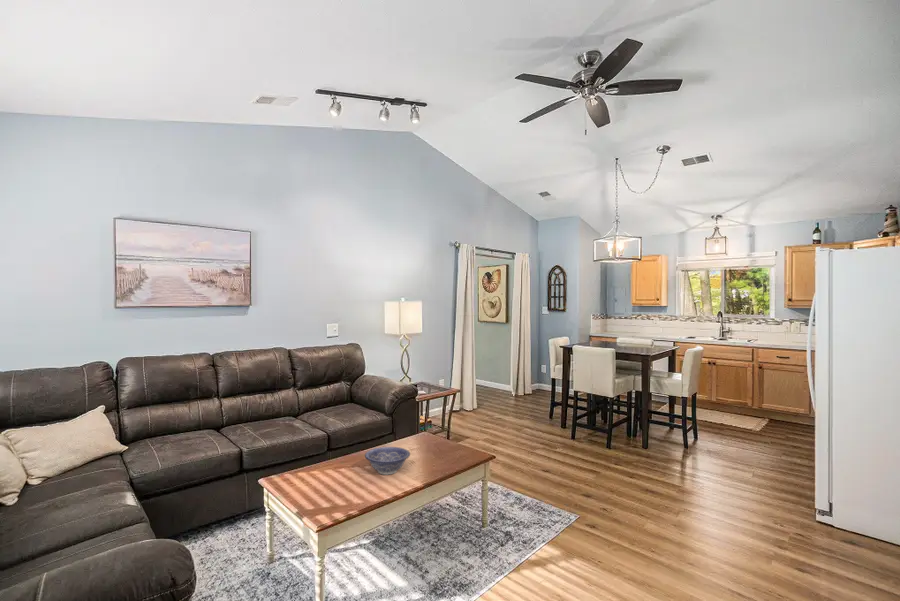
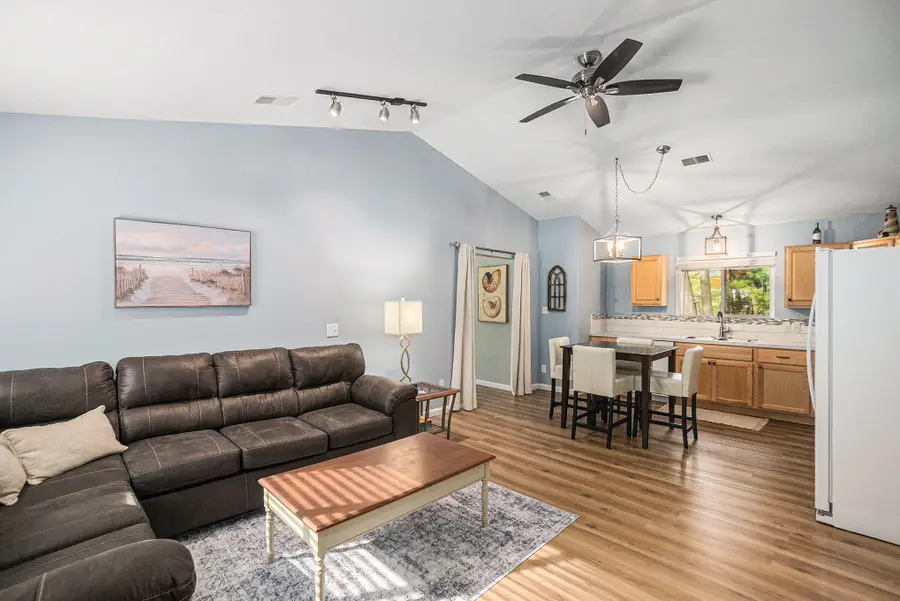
- decorative bowl [364,446,411,476]
